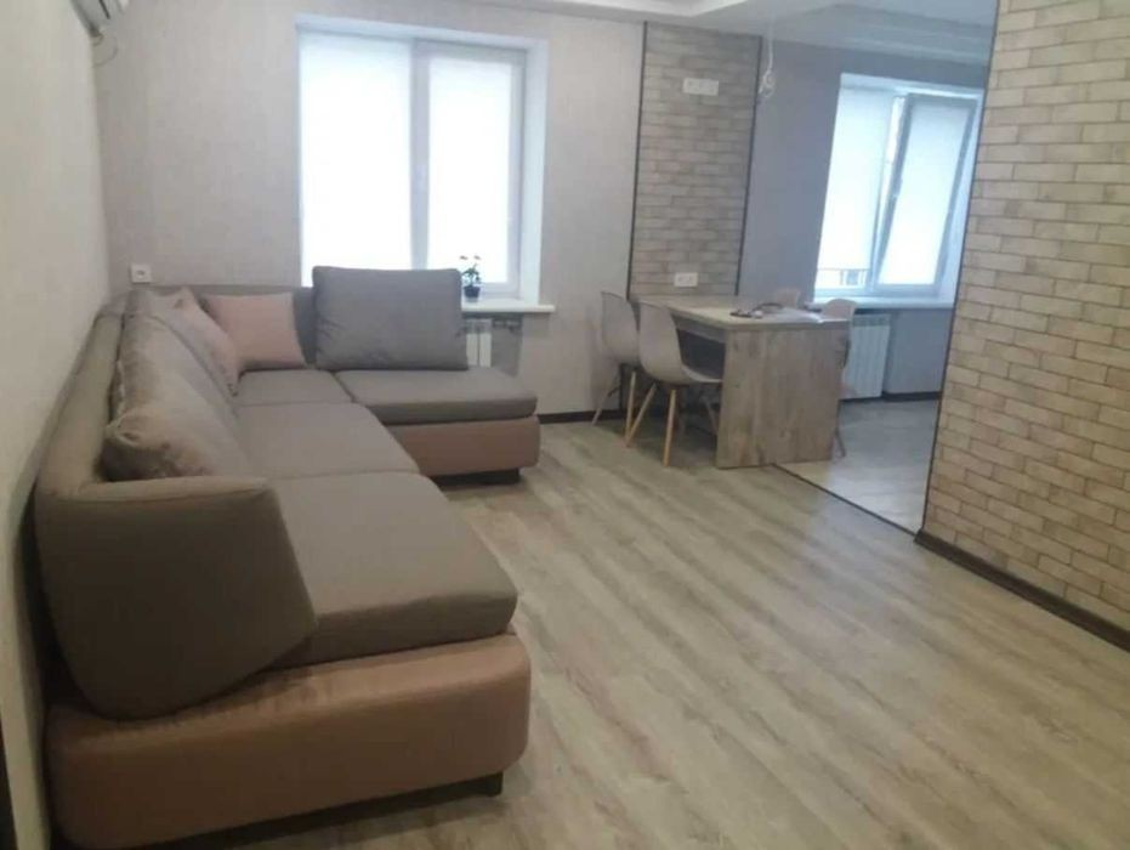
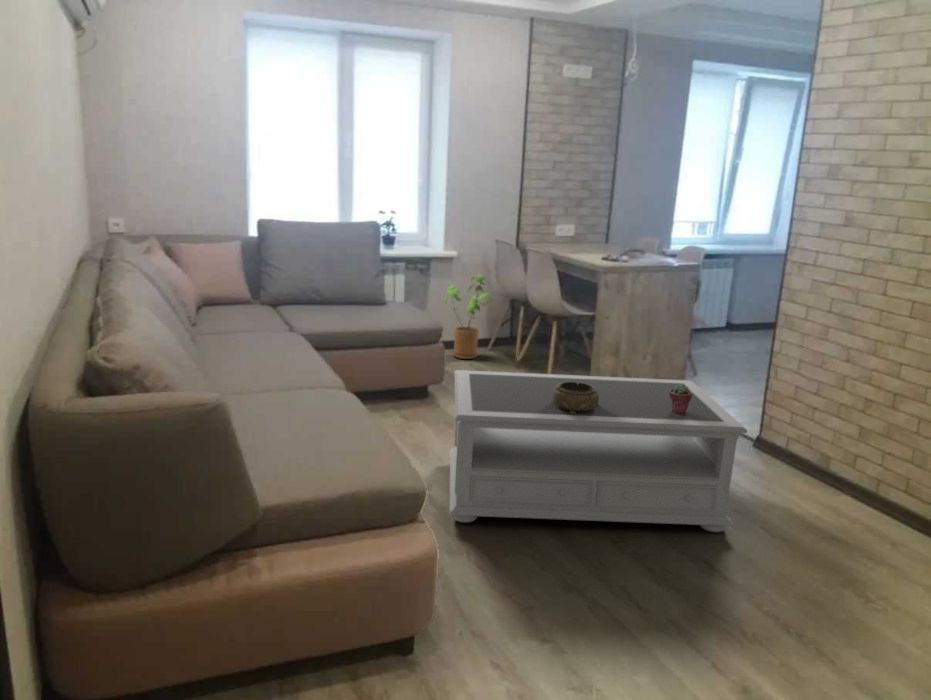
+ potted succulent [669,384,692,414]
+ decorative bowl [552,382,599,415]
+ house plant [443,274,495,360]
+ coffee table [449,369,749,533]
